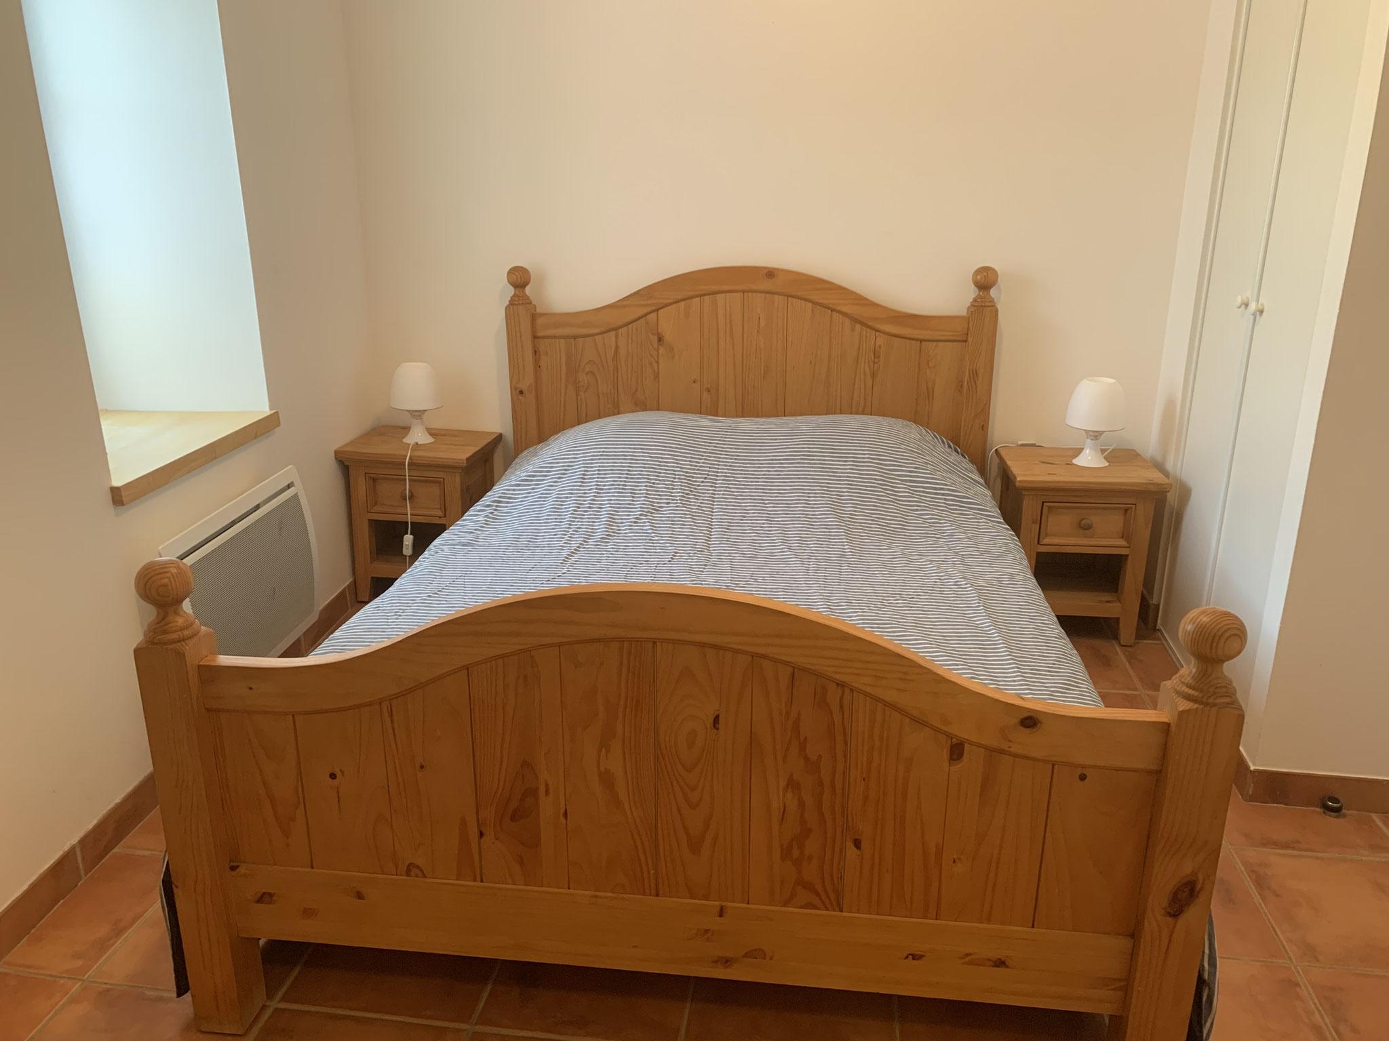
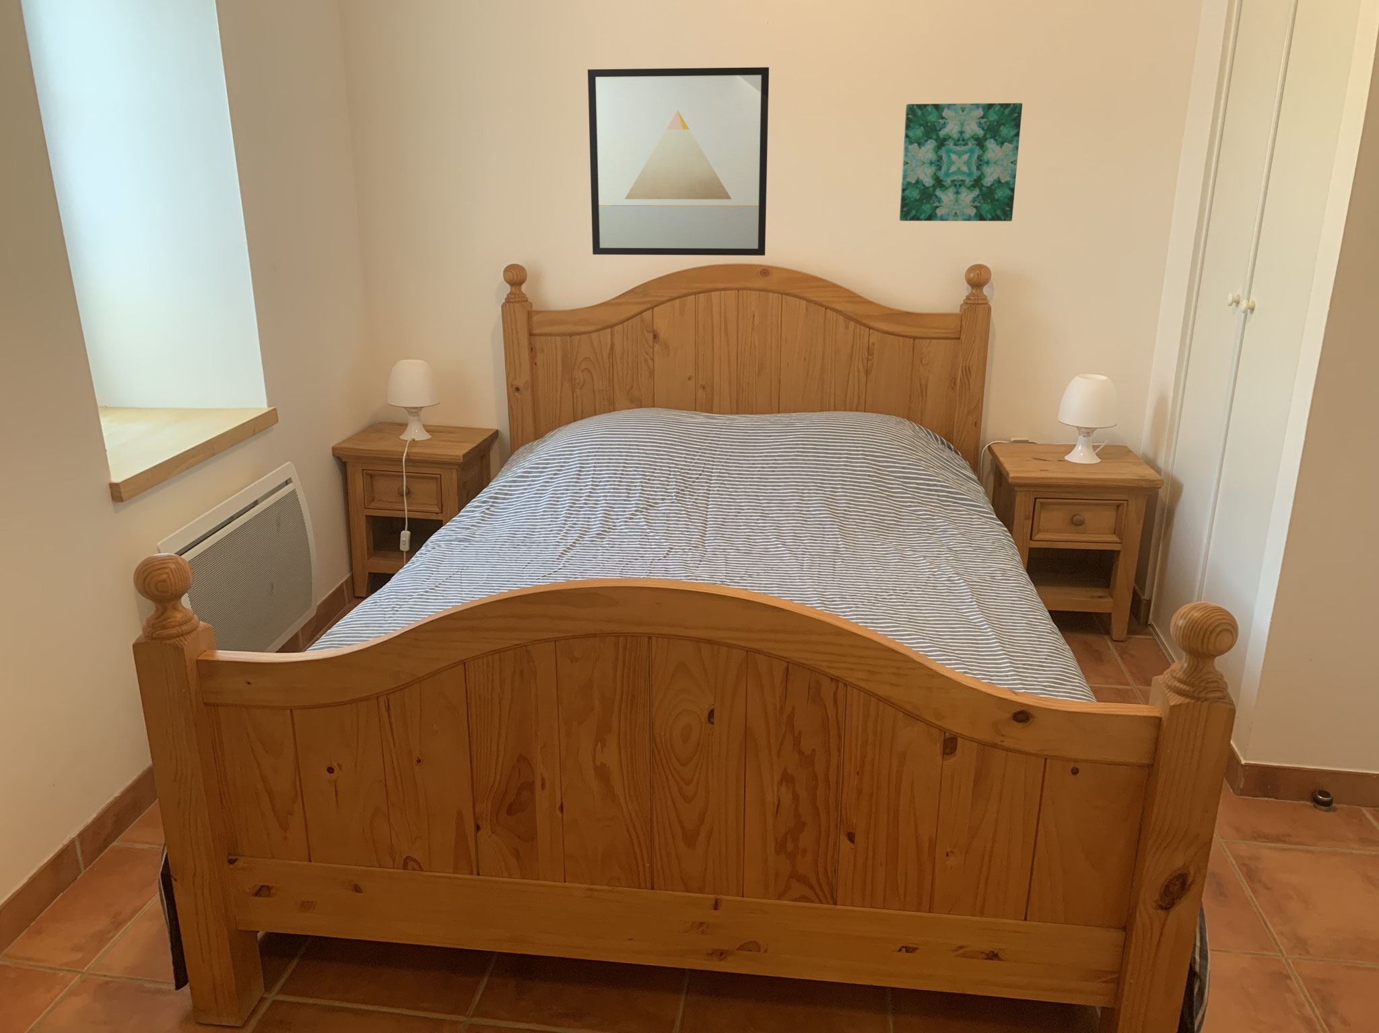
+ wall art [899,102,1023,222]
+ wall art [587,66,770,256]
